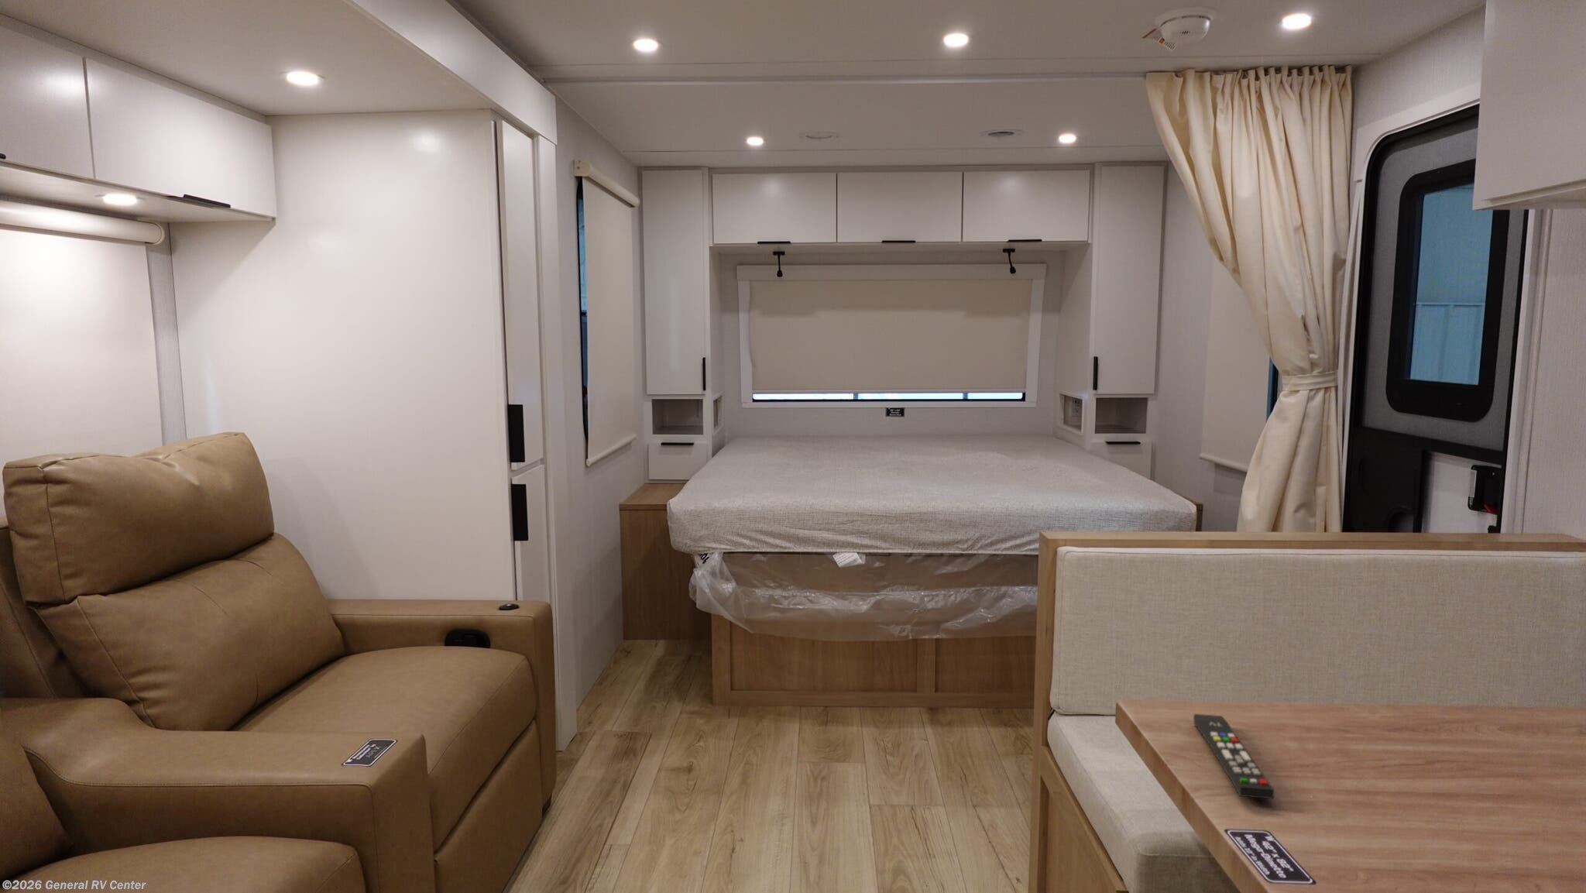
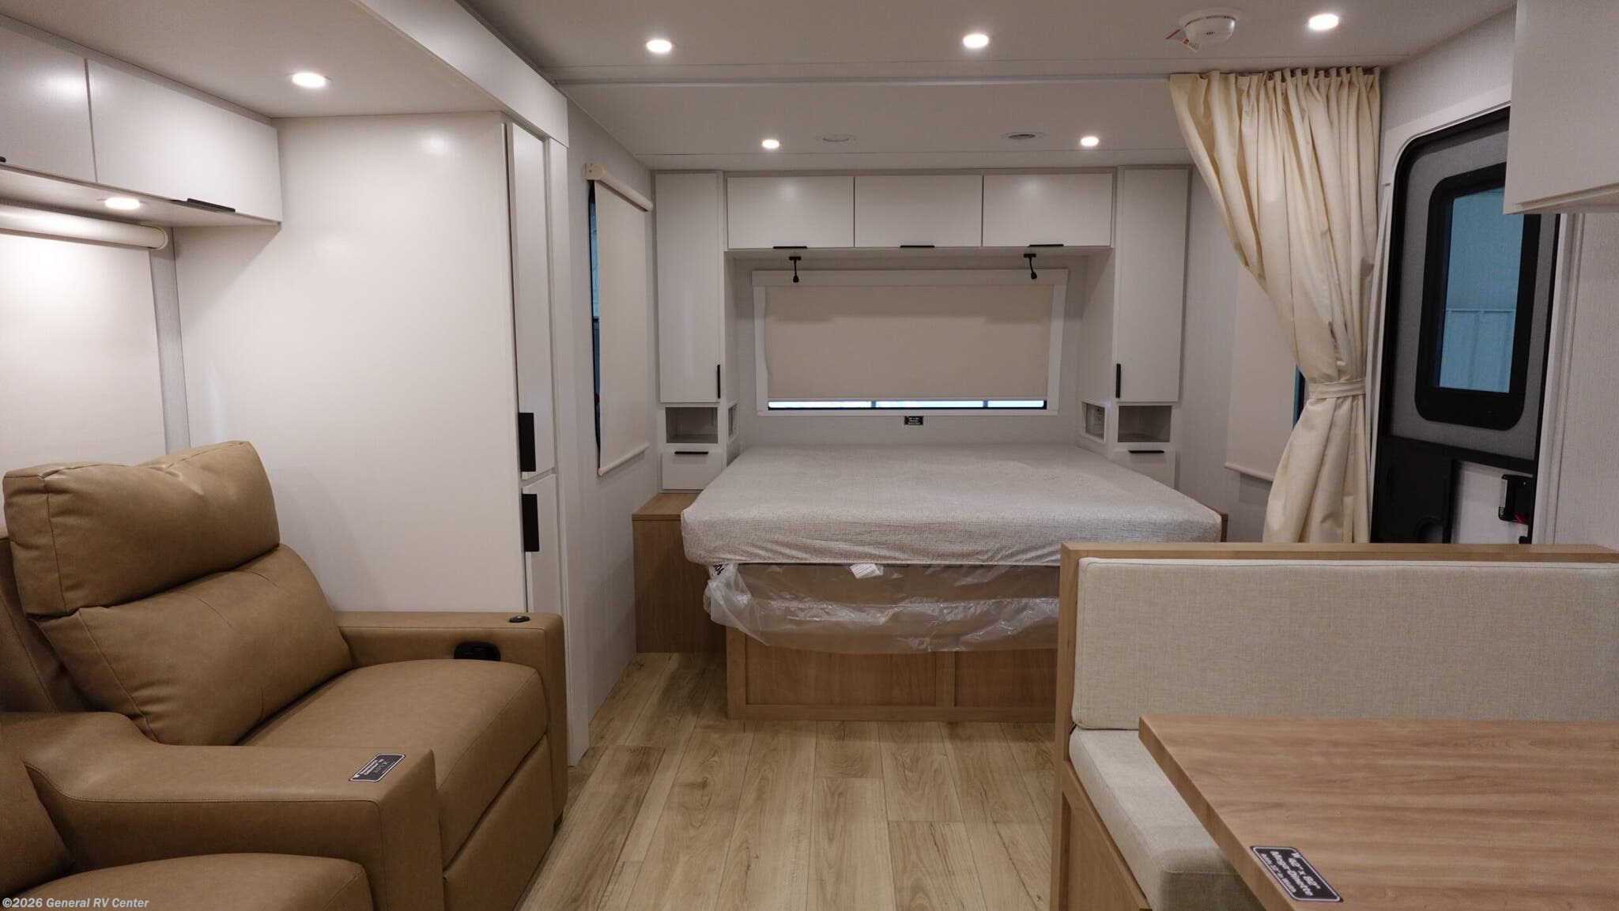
- remote control [1193,713,1274,800]
